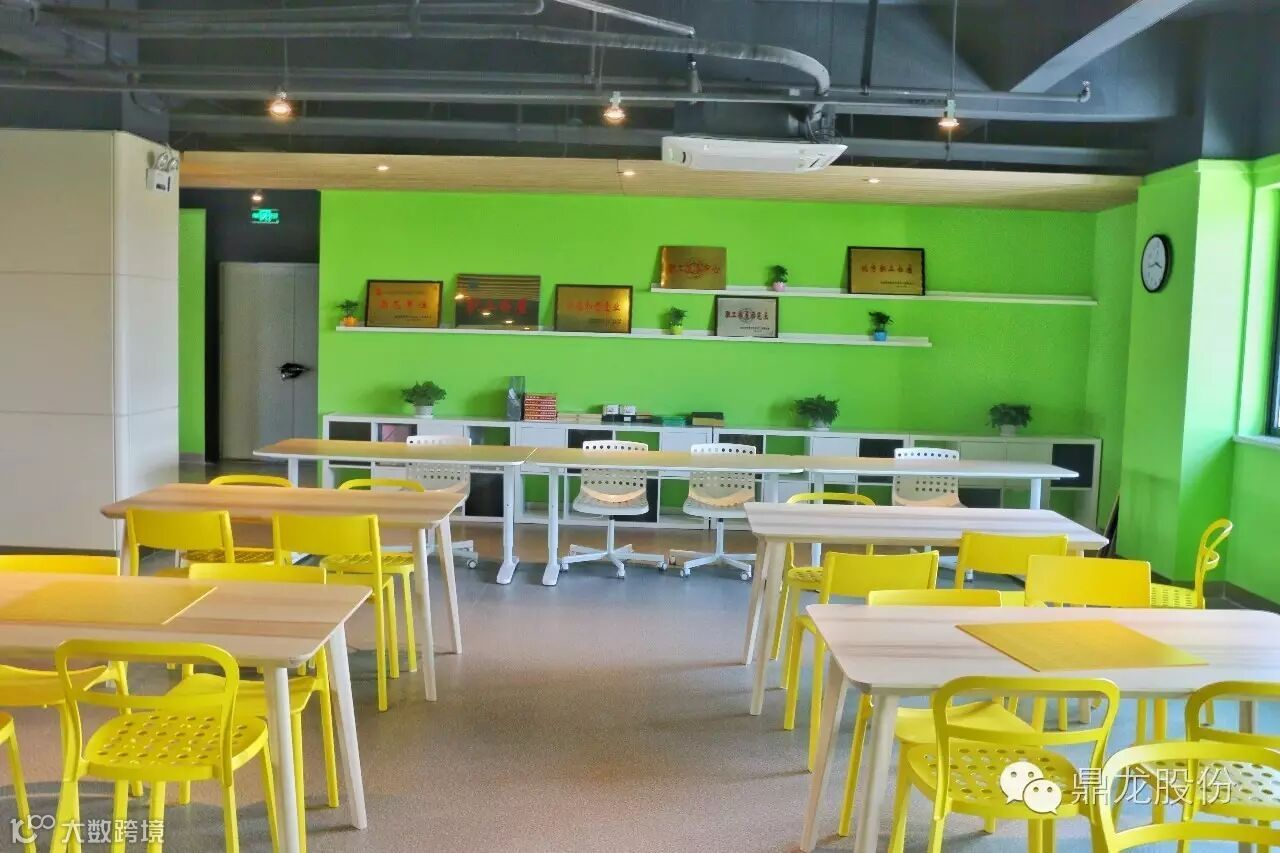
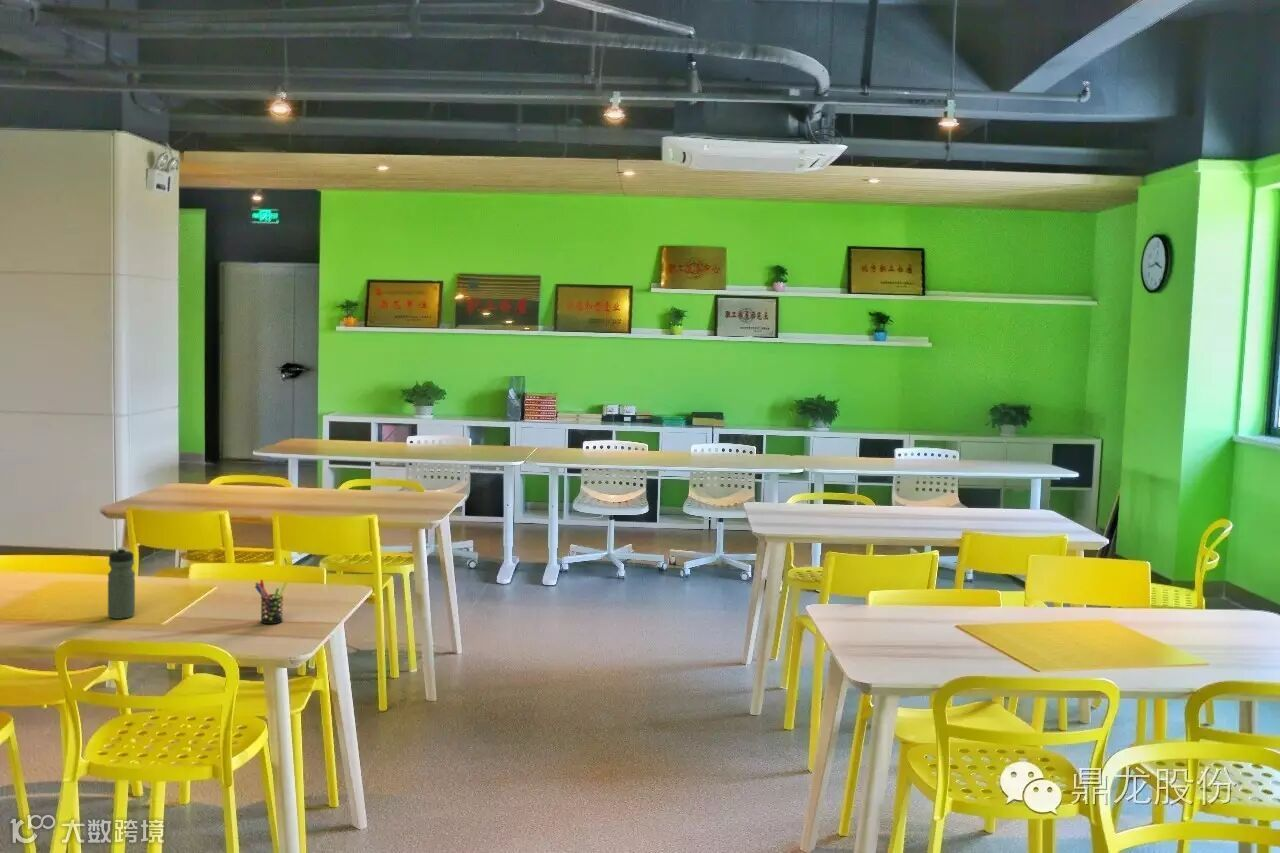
+ pen holder [254,579,288,625]
+ water bottle [107,546,136,620]
